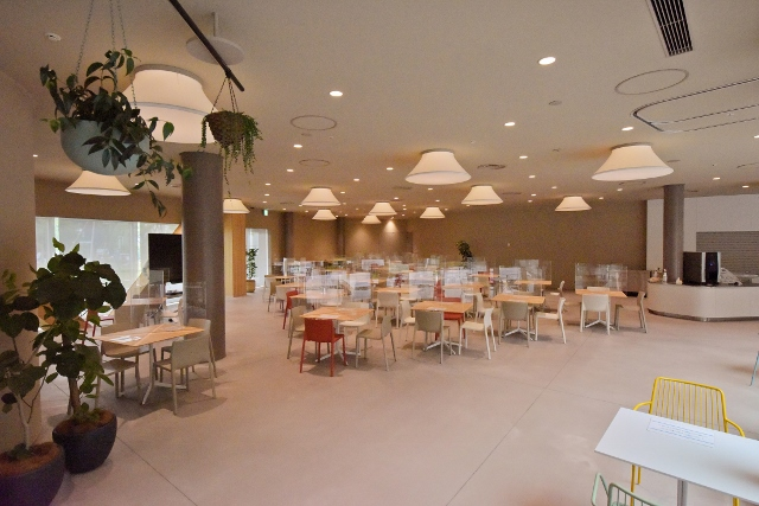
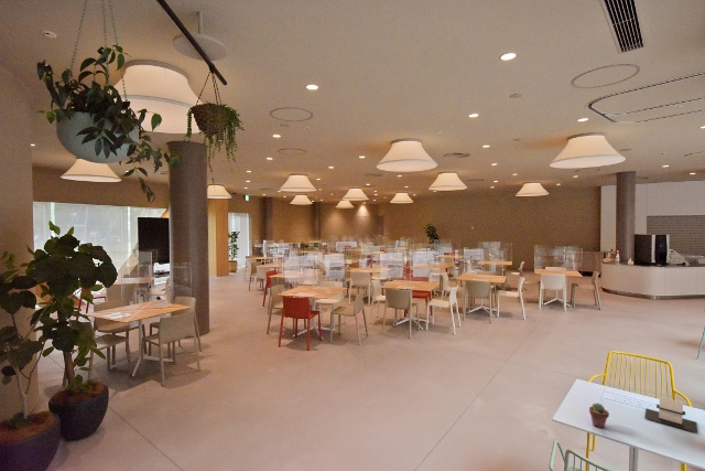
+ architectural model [643,396,698,433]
+ potted succulent [588,402,610,429]
